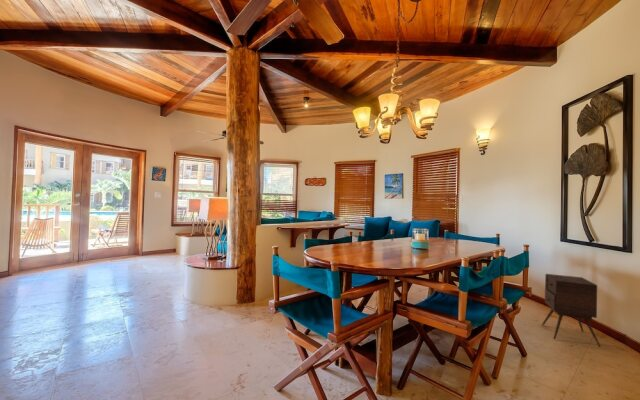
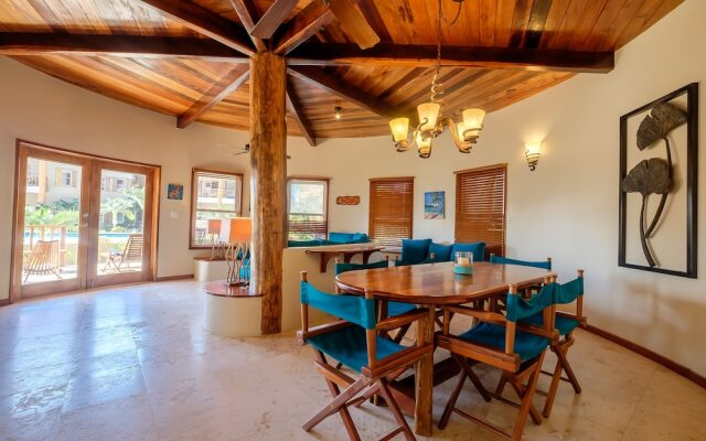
- side table [541,273,602,348]
